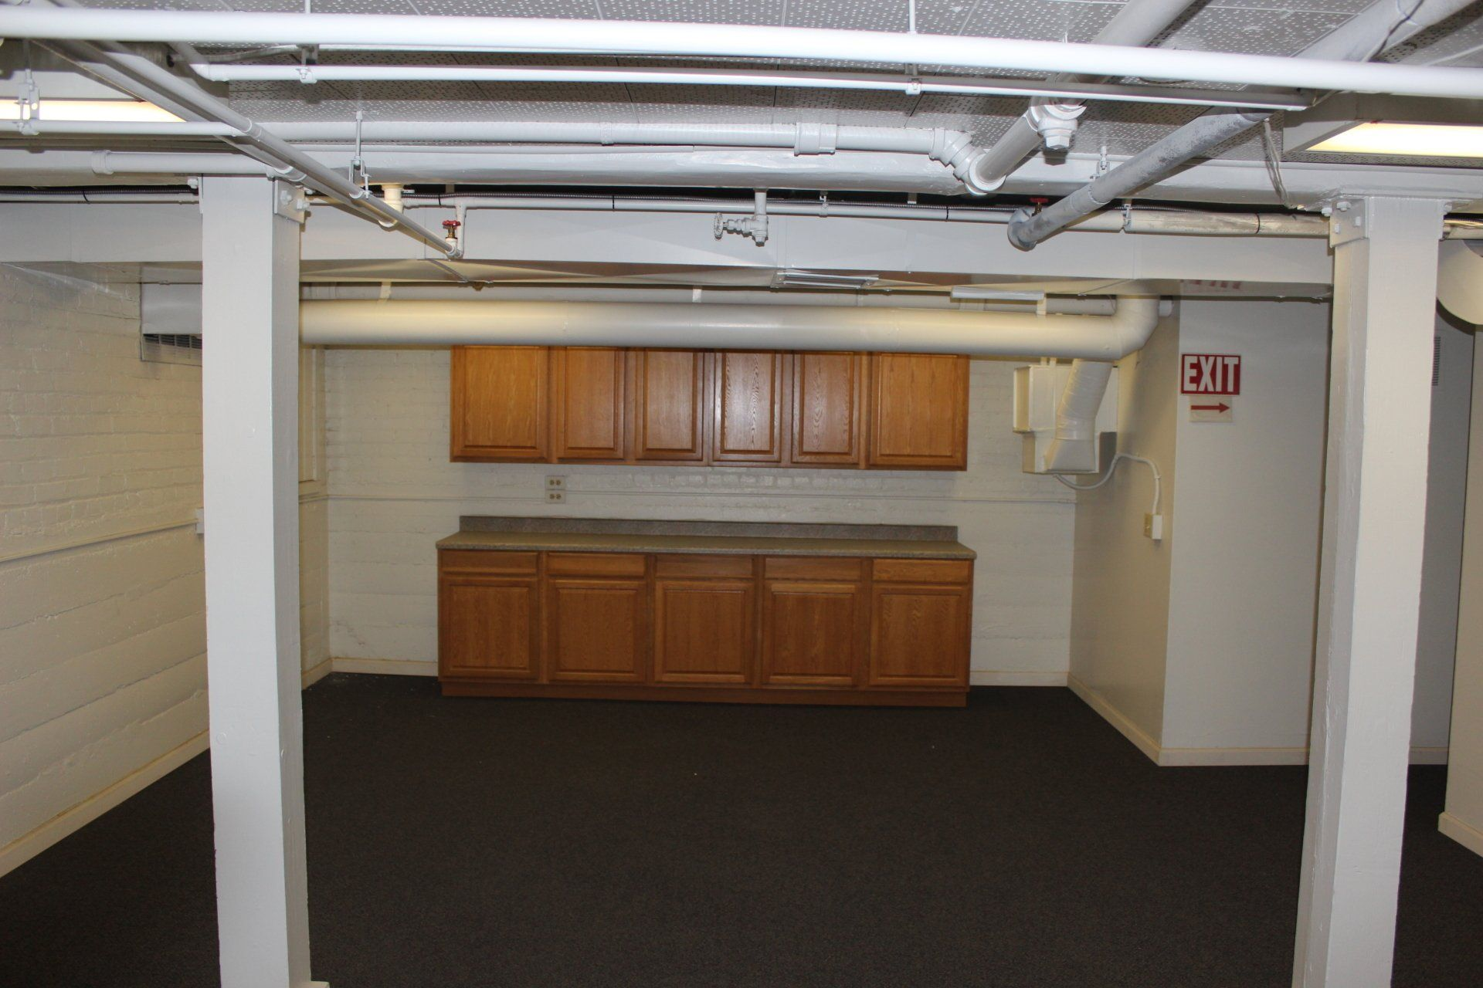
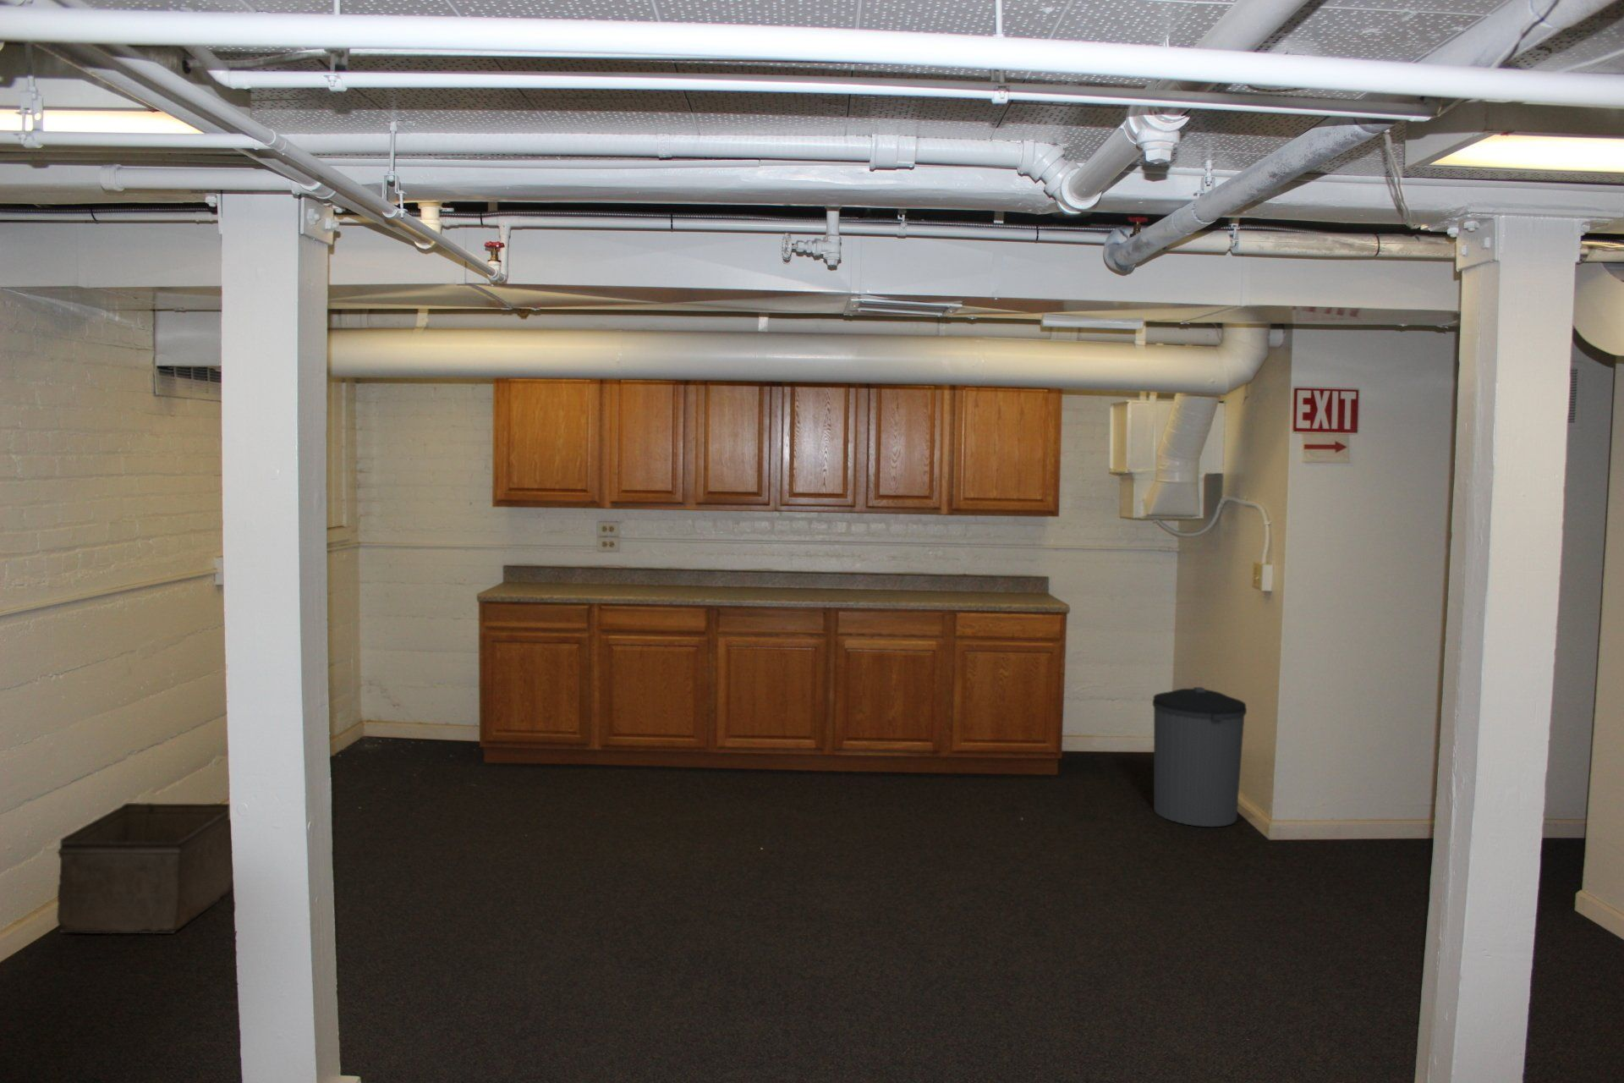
+ storage bin [56,803,233,934]
+ trash can [1152,687,1248,828]
